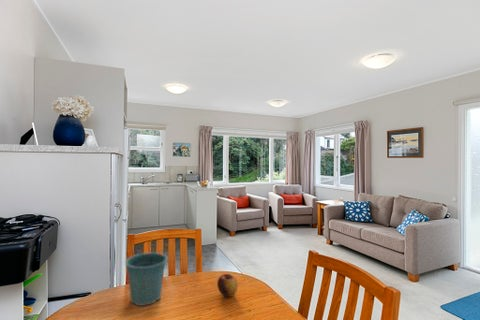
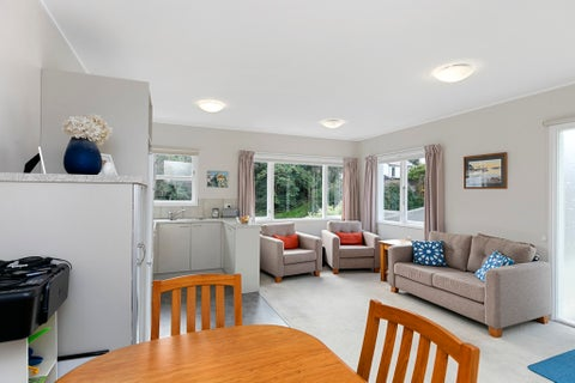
- flower pot [124,252,168,306]
- apple [216,273,239,298]
